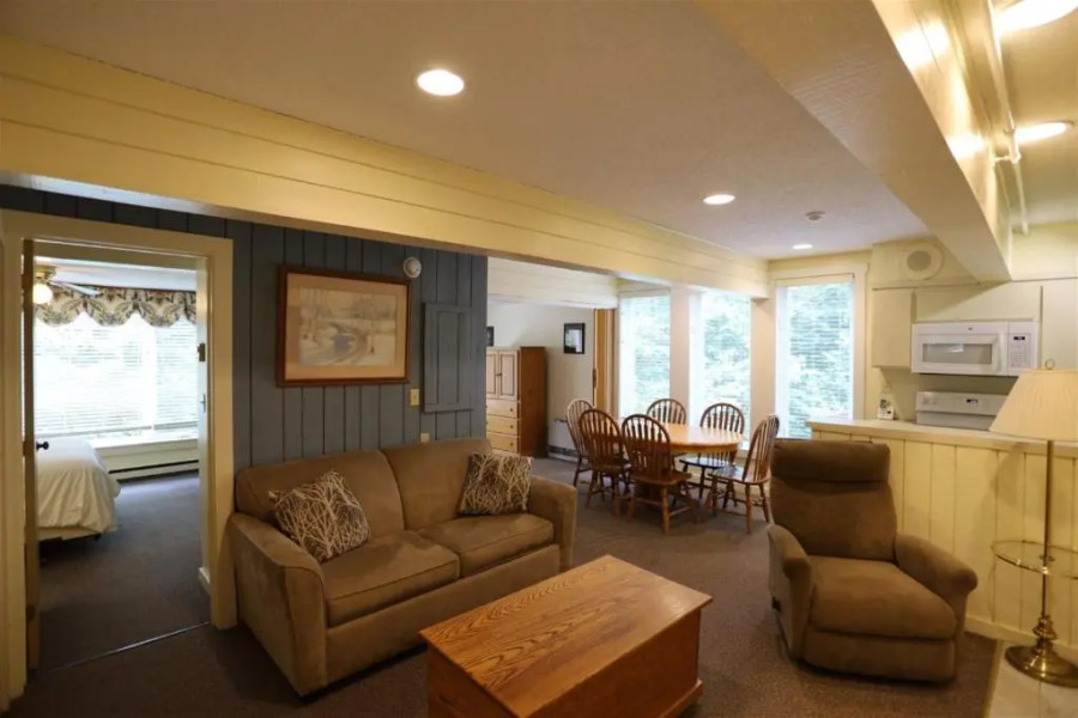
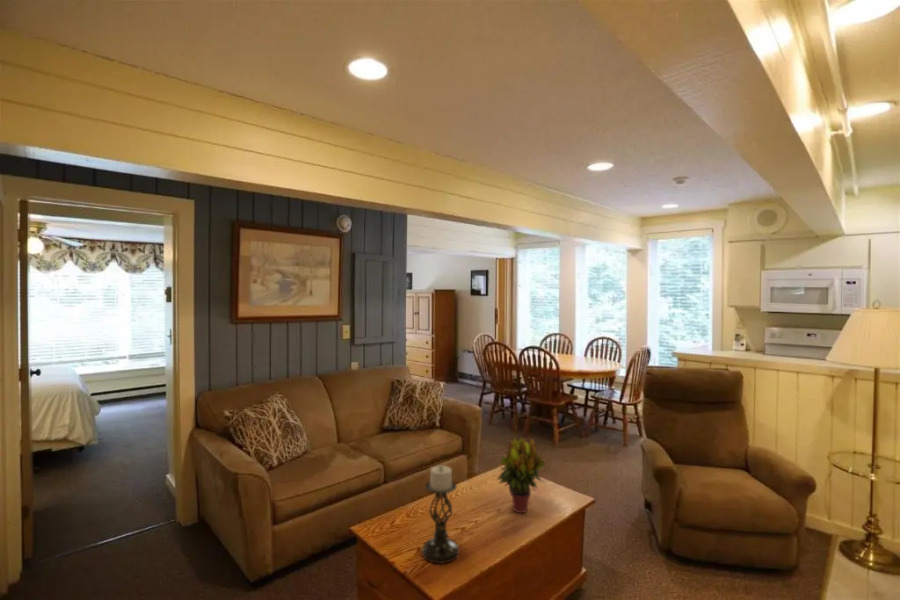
+ candle holder [421,464,460,565]
+ potted plant [496,436,547,514]
